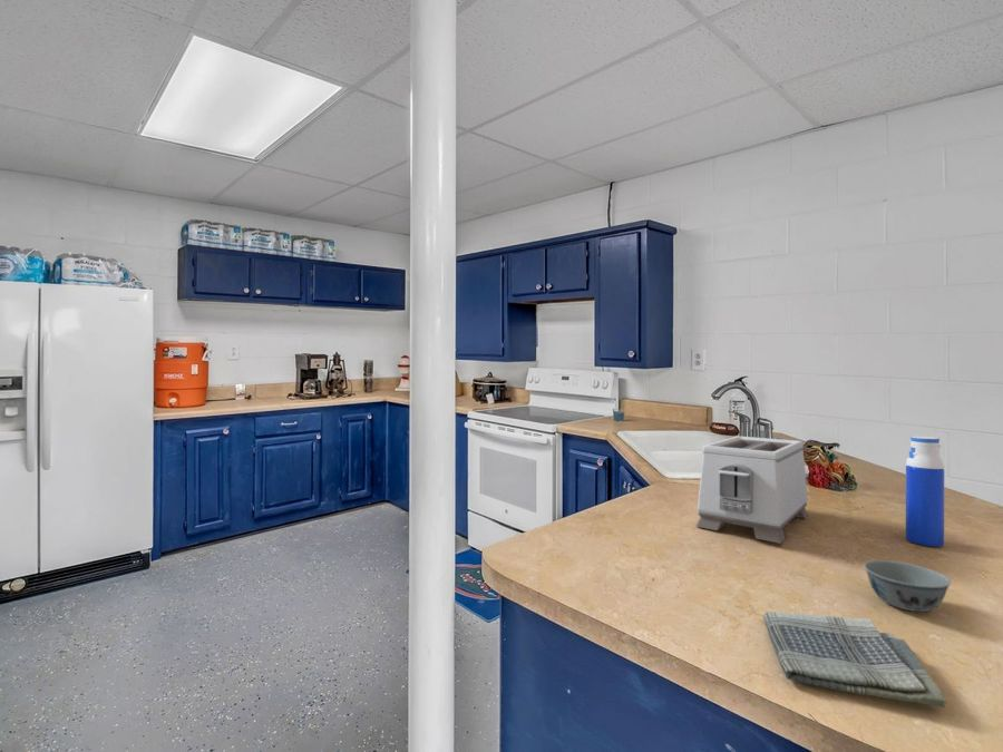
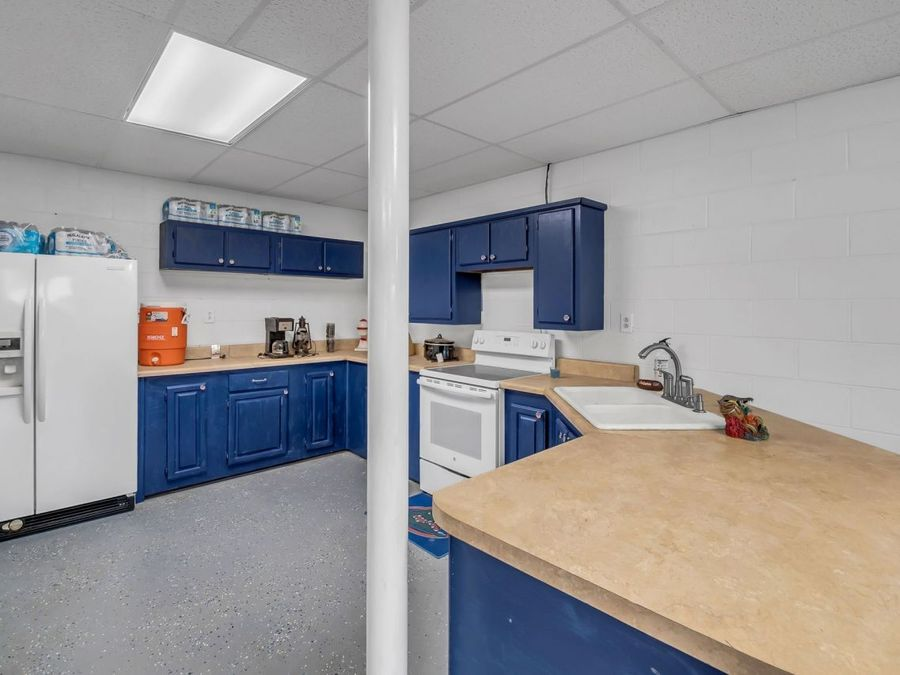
- dish towel [762,611,947,709]
- water bottle [905,436,945,548]
- bowl [863,559,953,613]
- toaster [695,434,809,545]
